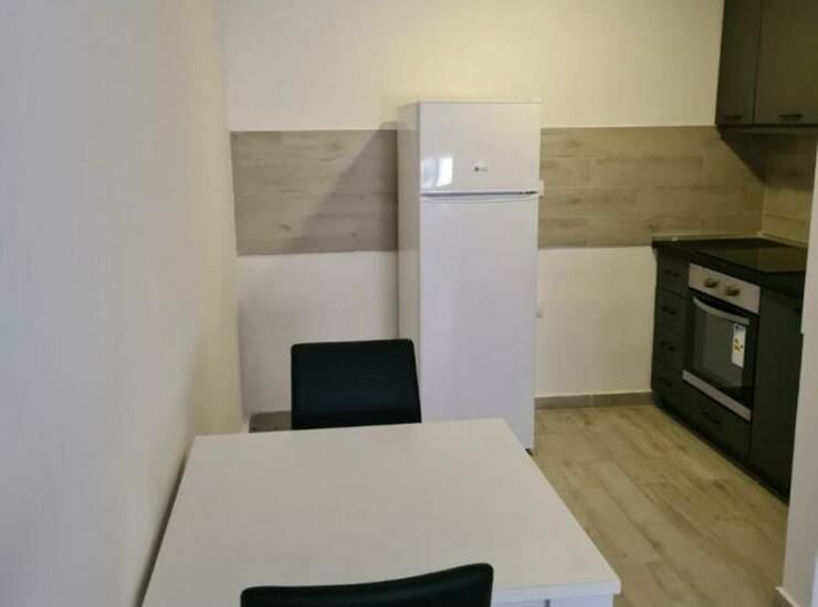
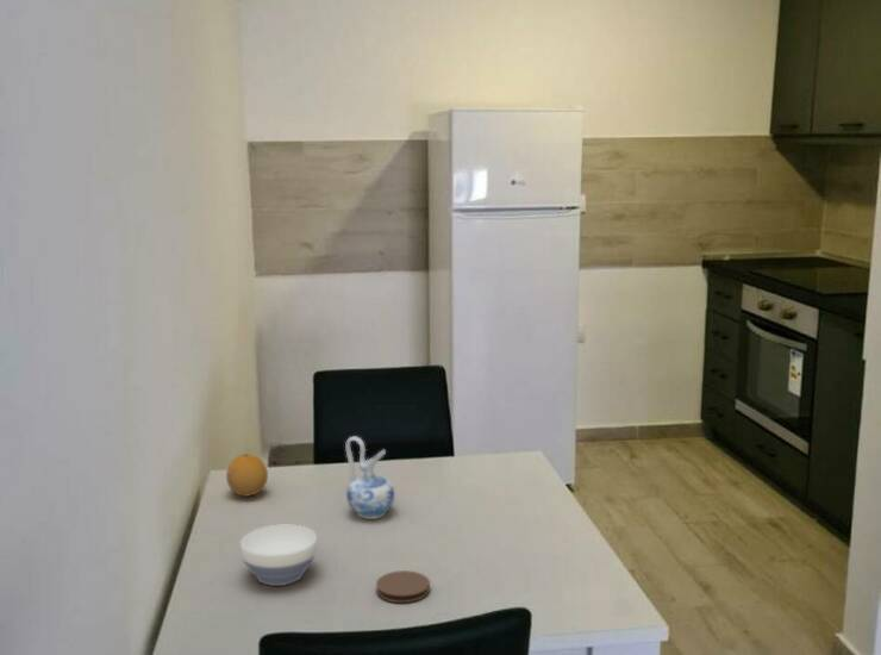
+ coaster [375,569,431,604]
+ bowl [239,524,319,587]
+ ceramic pitcher [344,435,395,520]
+ fruit [225,453,269,498]
